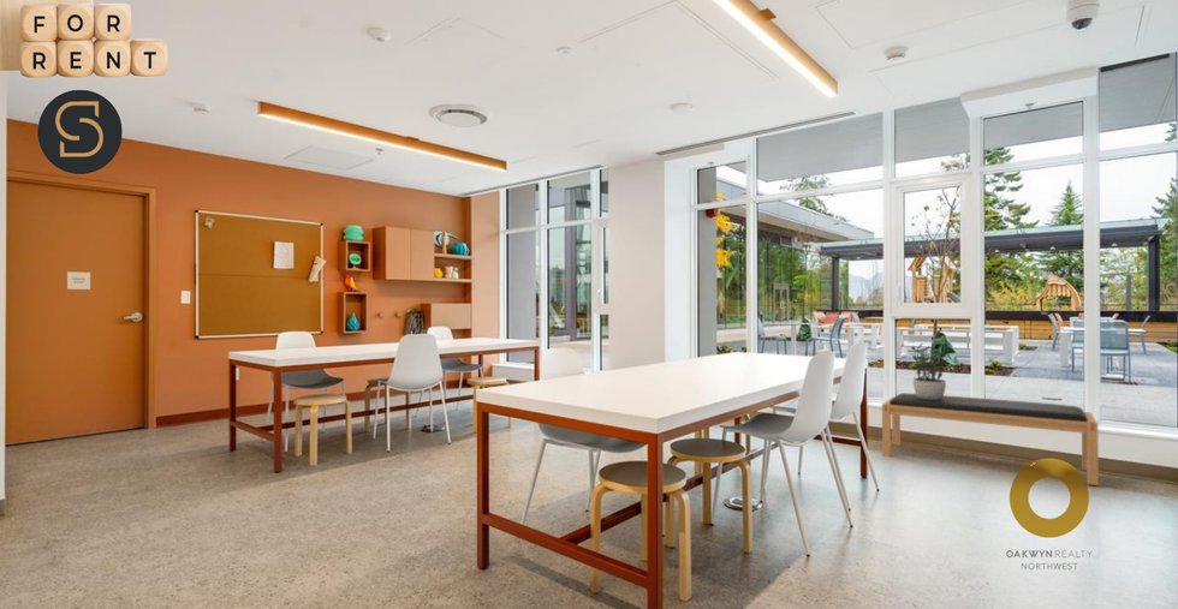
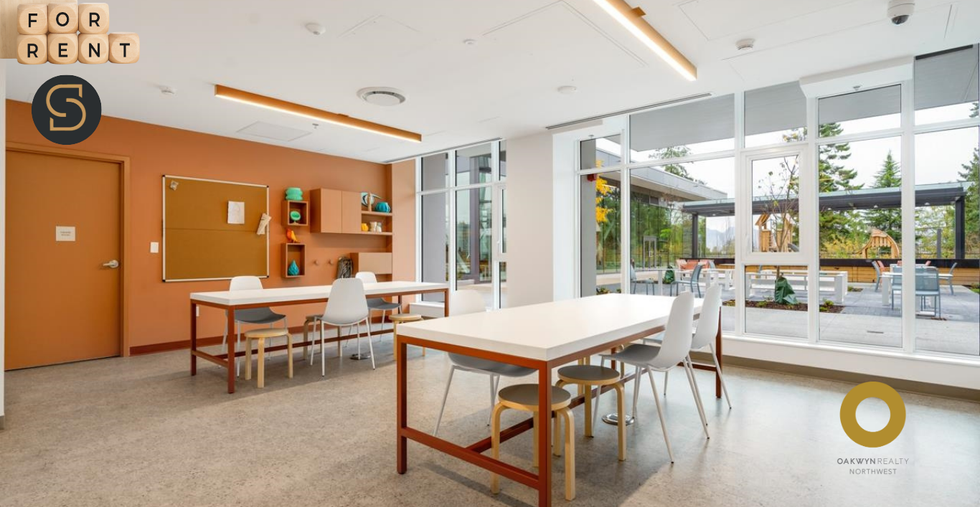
- bench [881,392,1100,486]
- potted plant [905,342,953,400]
